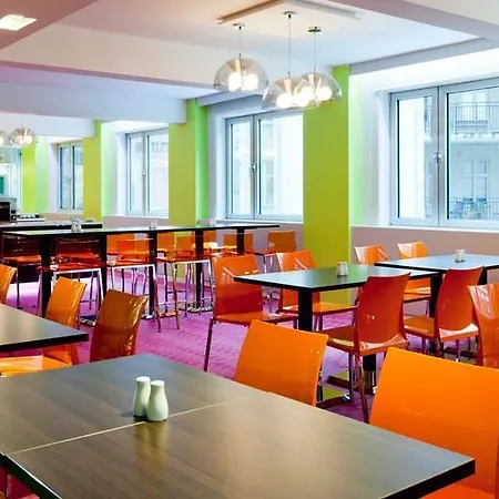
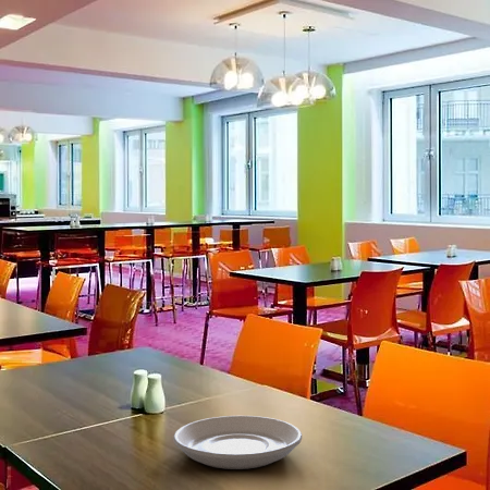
+ plate [172,415,303,470]
